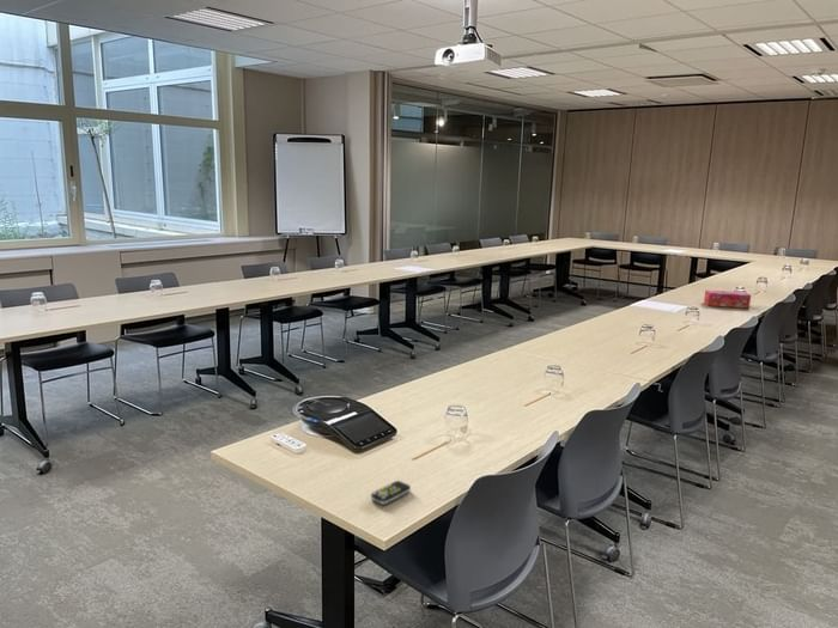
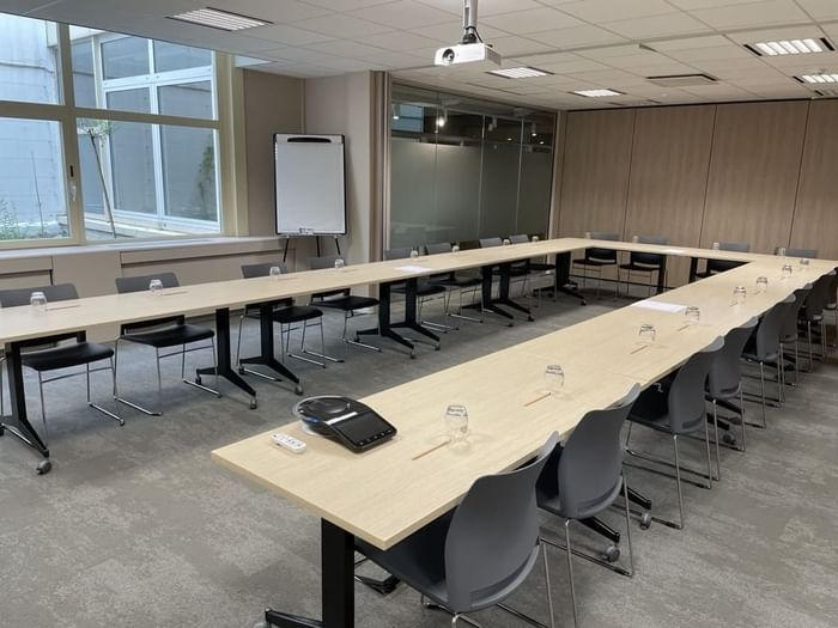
- tissue box [703,288,752,310]
- remote control [370,480,412,506]
